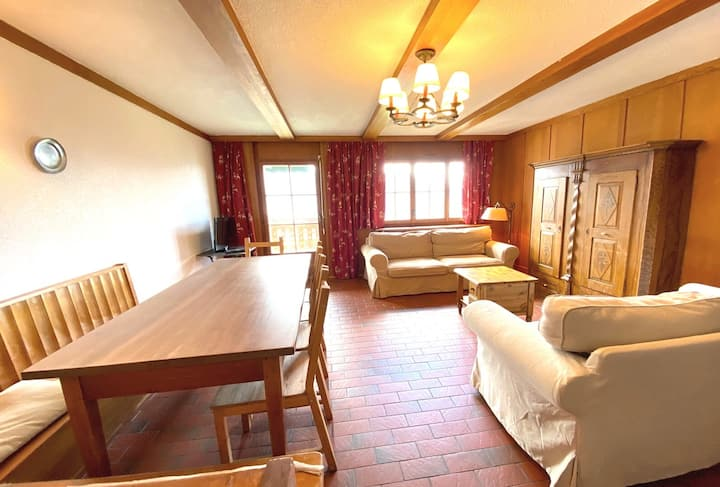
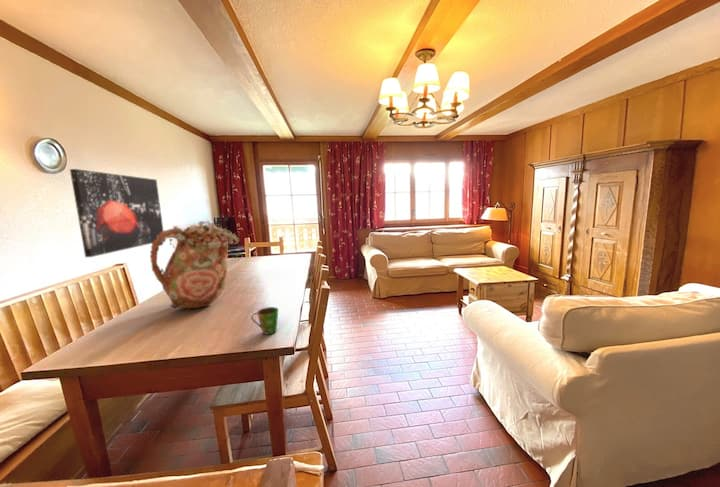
+ cup [250,306,279,336]
+ wall art [69,168,164,258]
+ flower bouquet [149,220,241,310]
